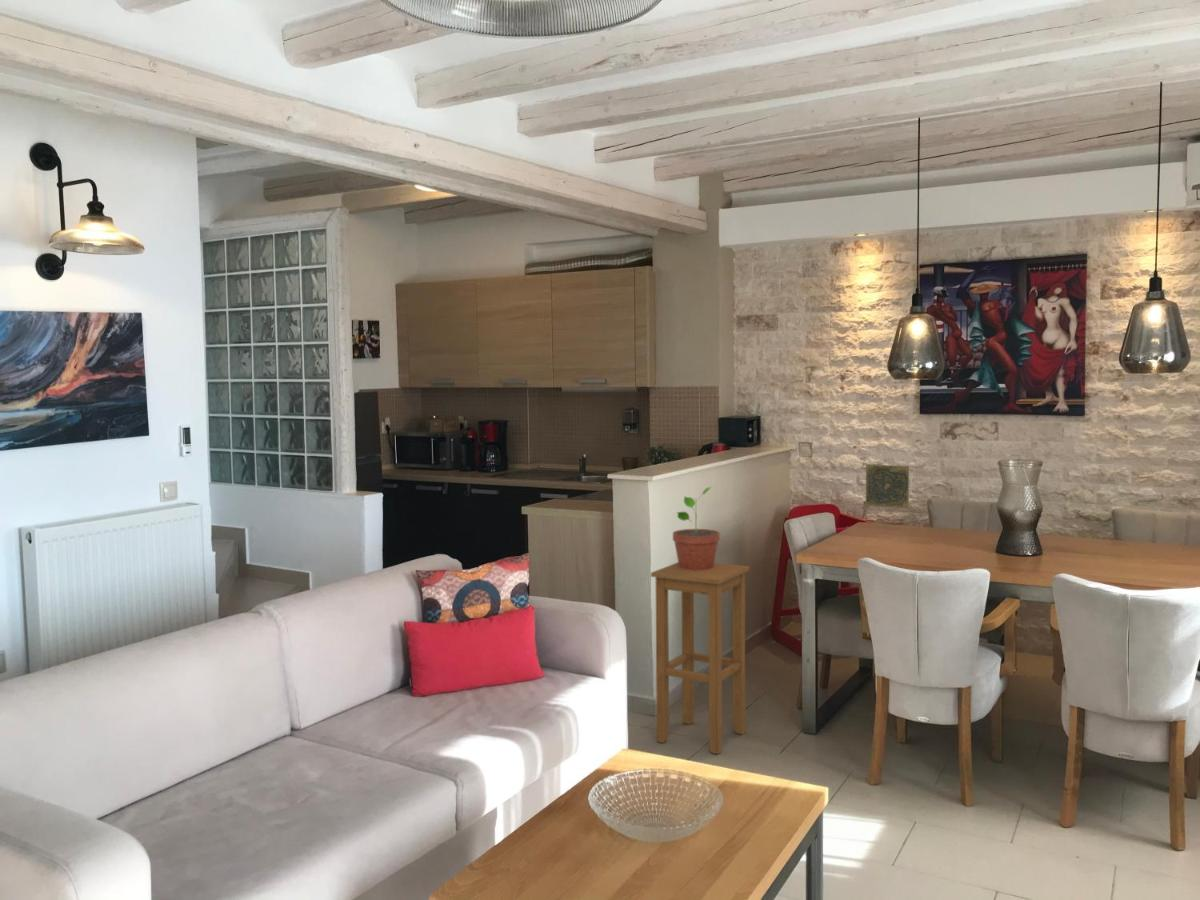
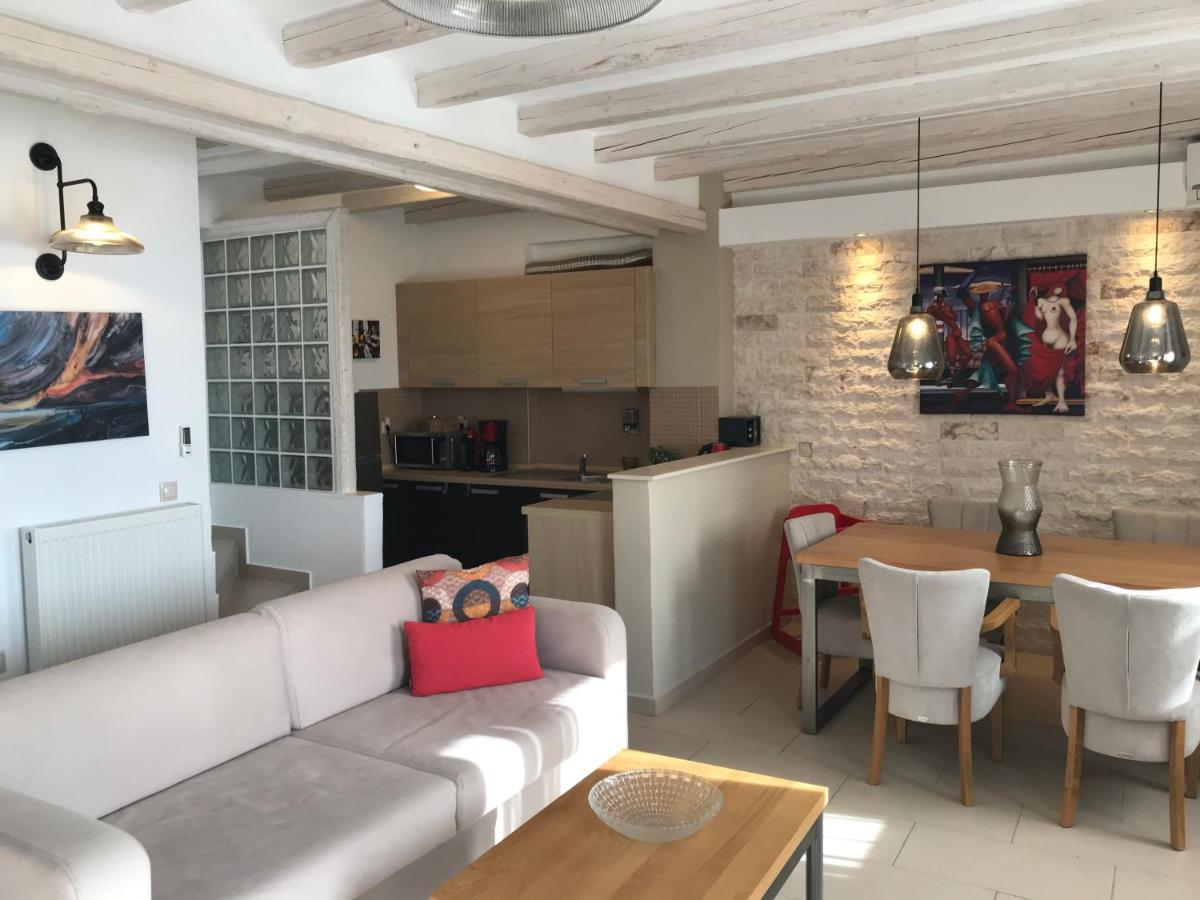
- potted plant [672,486,721,570]
- stool [650,561,750,755]
- decorative tile [865,464,910,509]
